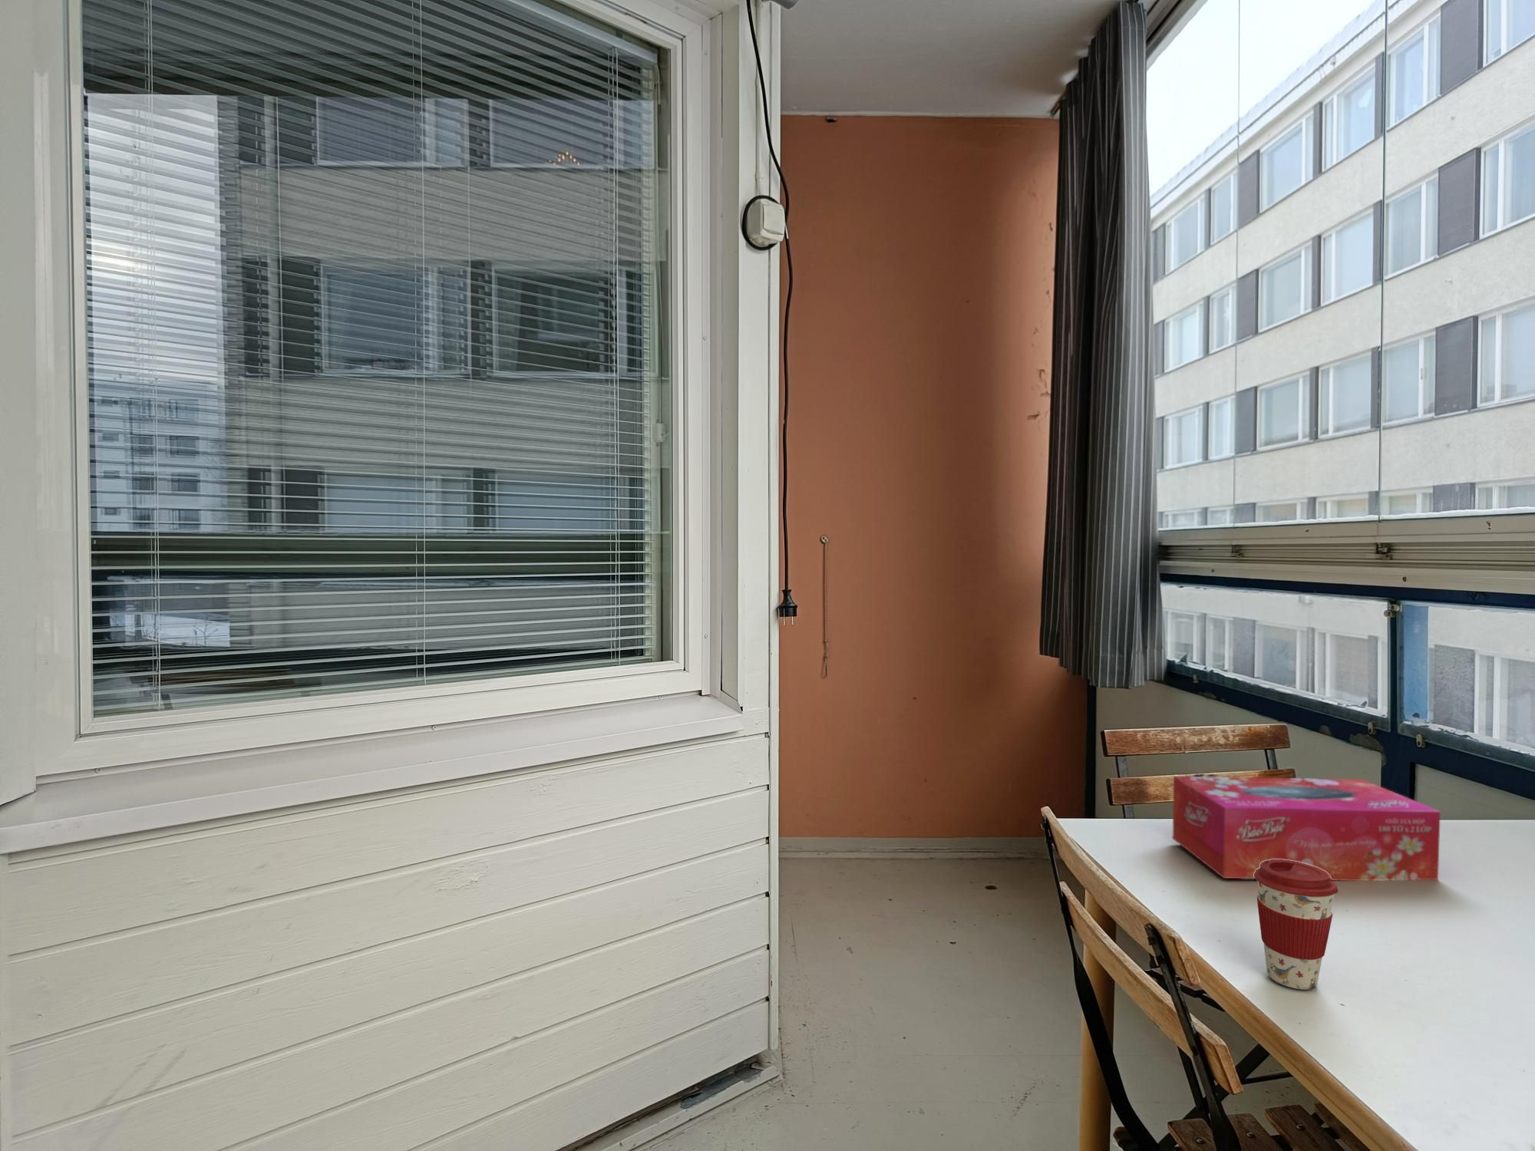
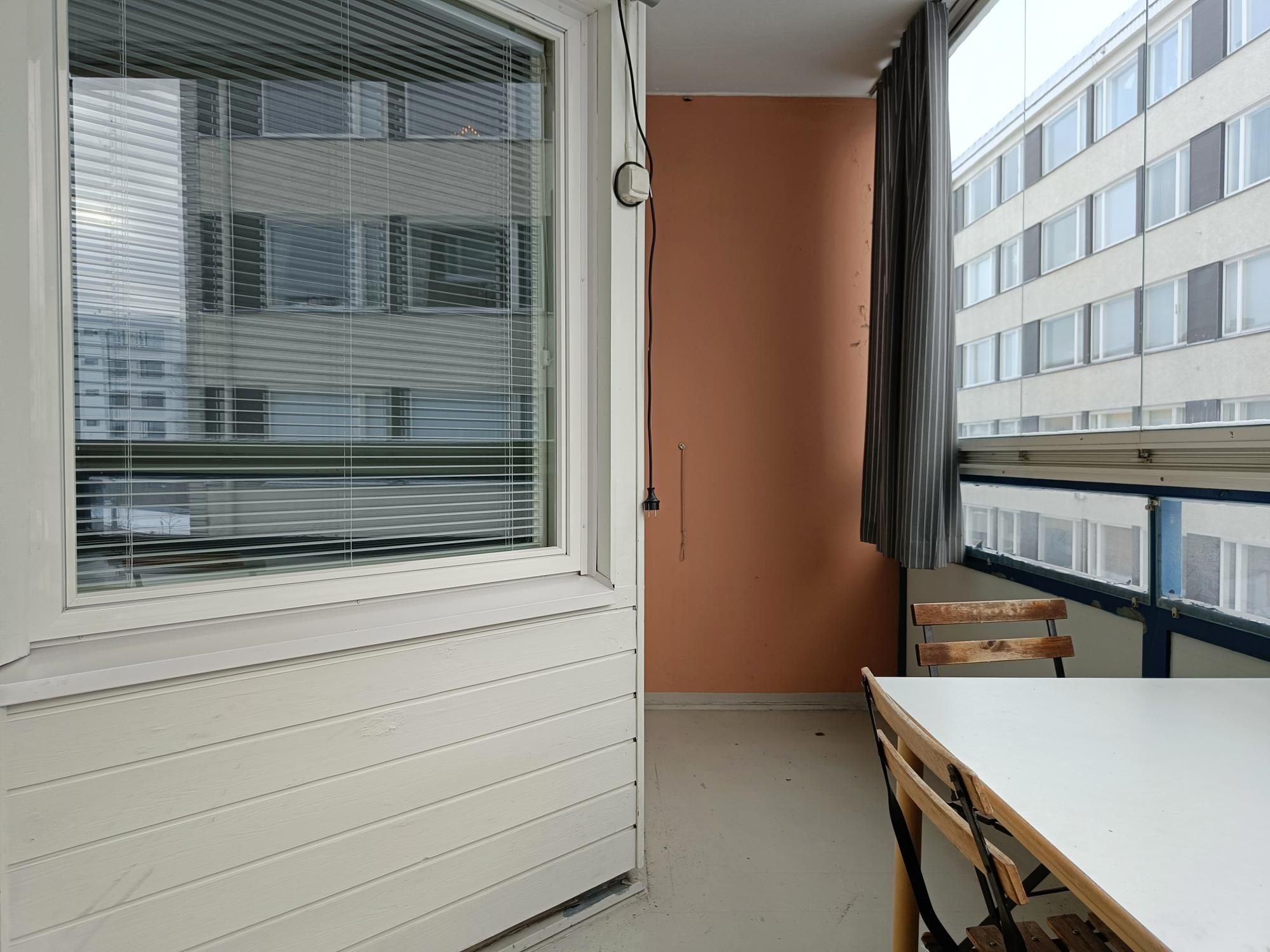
- tissue box [1172,776,1442,881]
- coffee cup [1255,860,1338,990]
